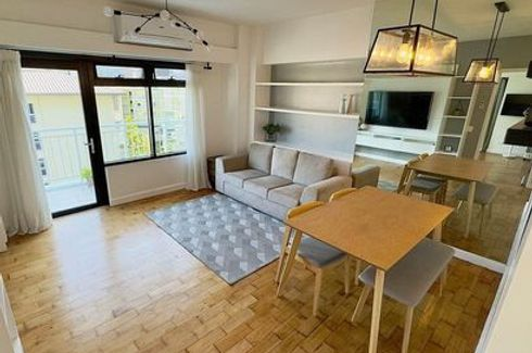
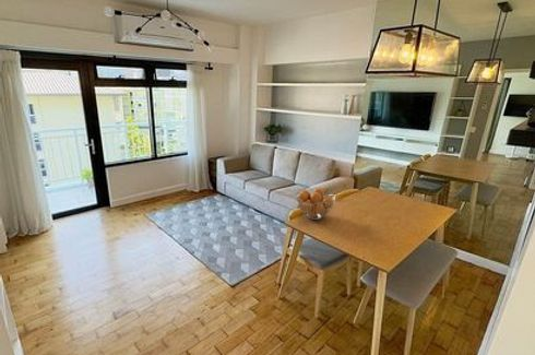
+ fruit basket [295,187,336,221]
